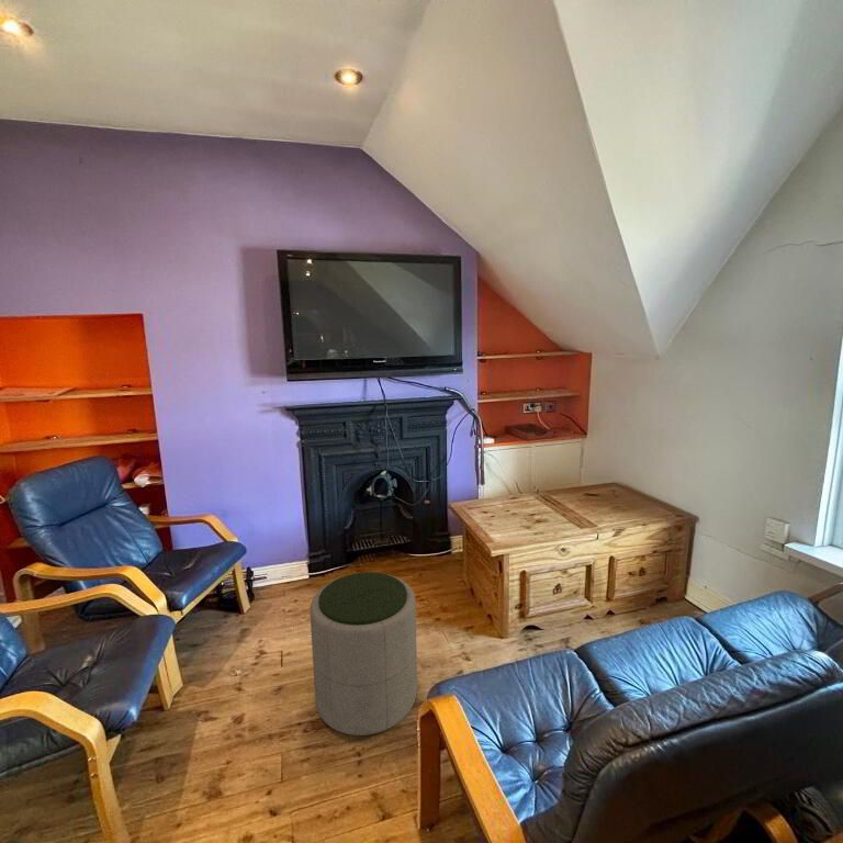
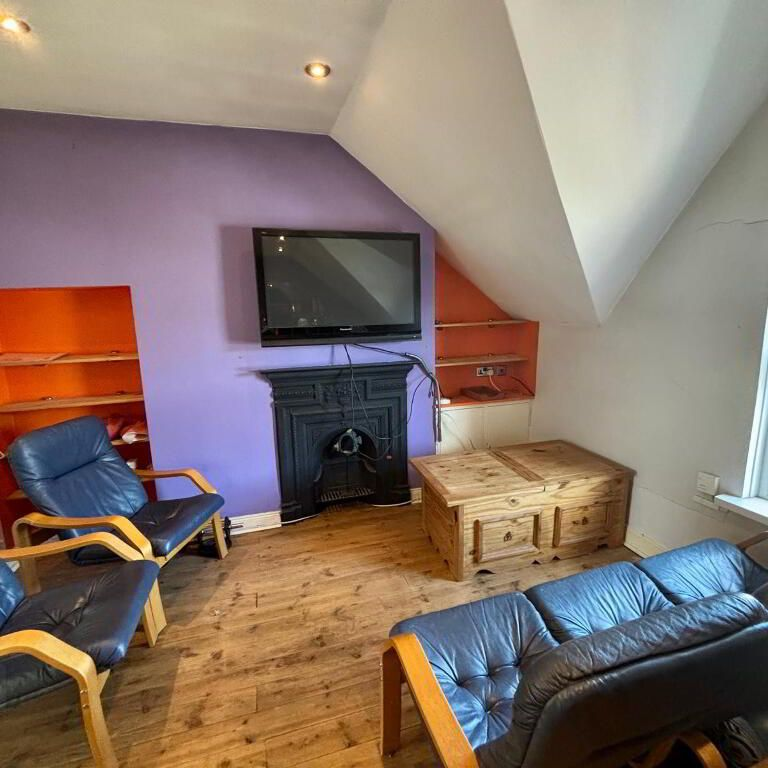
- ottoman [308,571,418,737]
